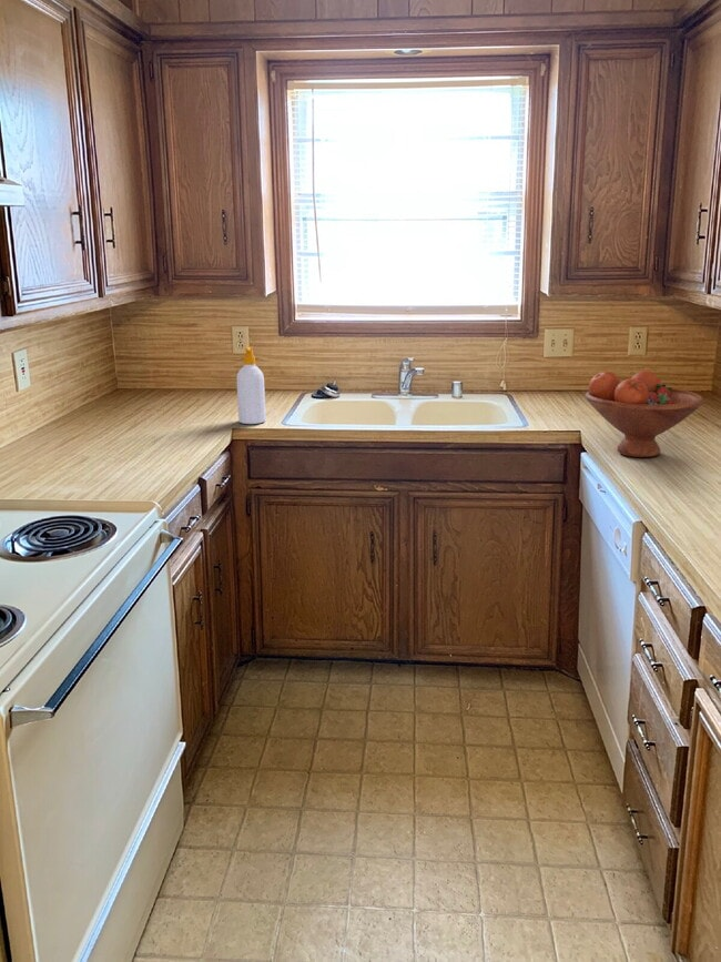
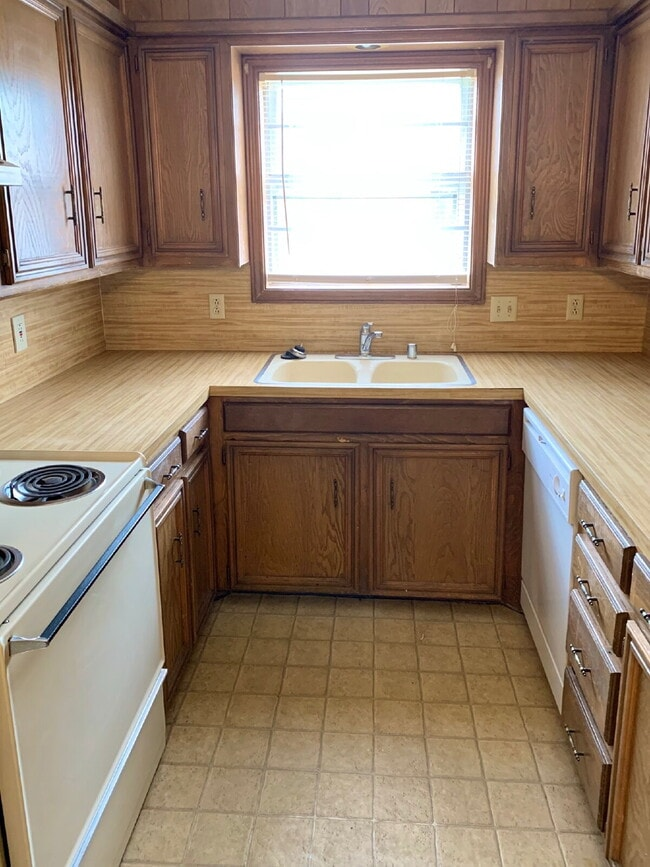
- fruit bowl [585,369,704,458]
- soap bottle [235,346,267,425]
